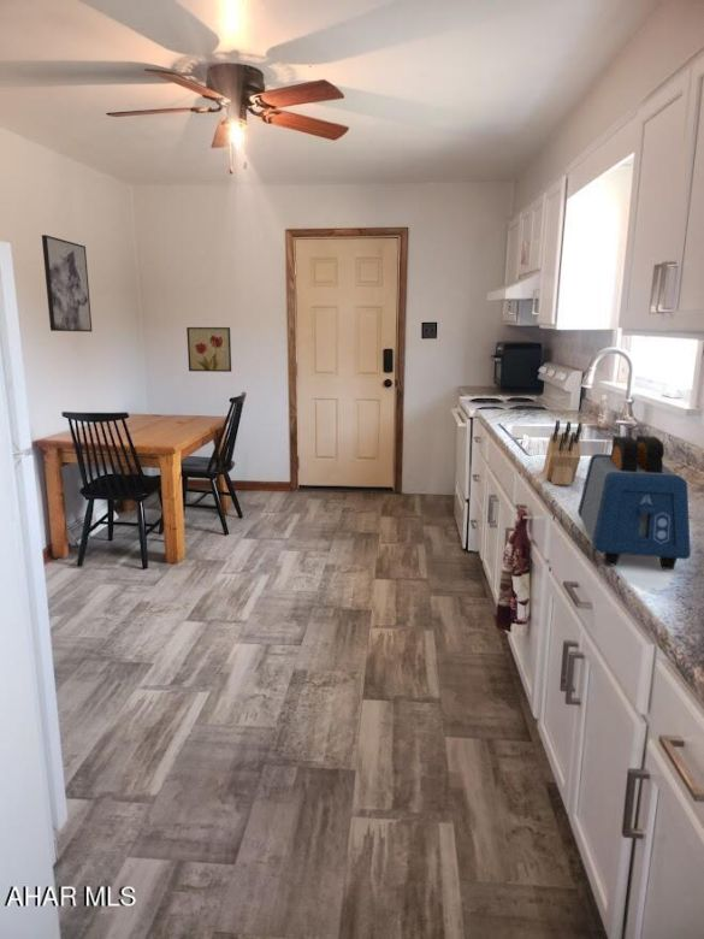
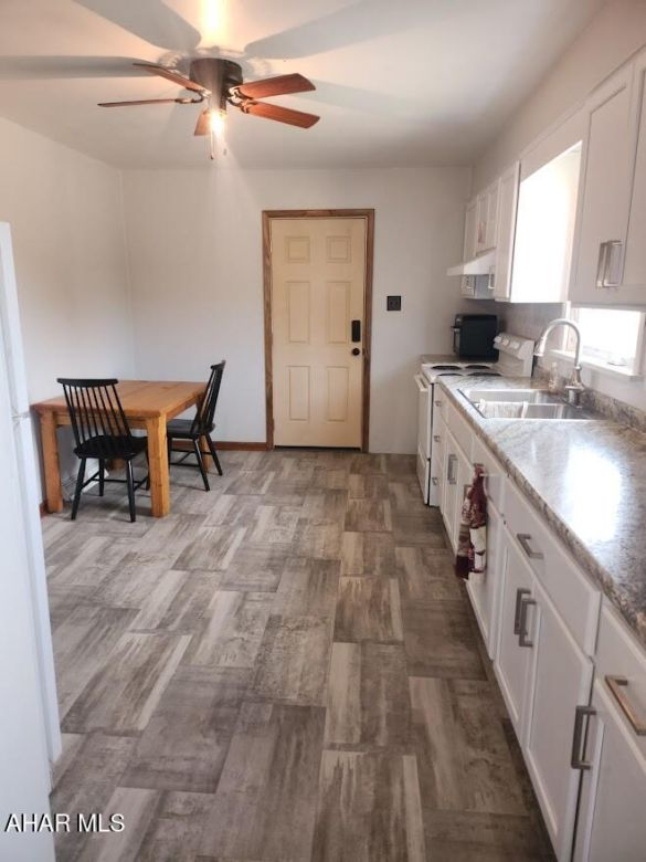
- wall art [41,234,93,333]
- knife block [542,419,584,486]
- wall art [185,326,232,373]
- toaster [576,435,692,571]
